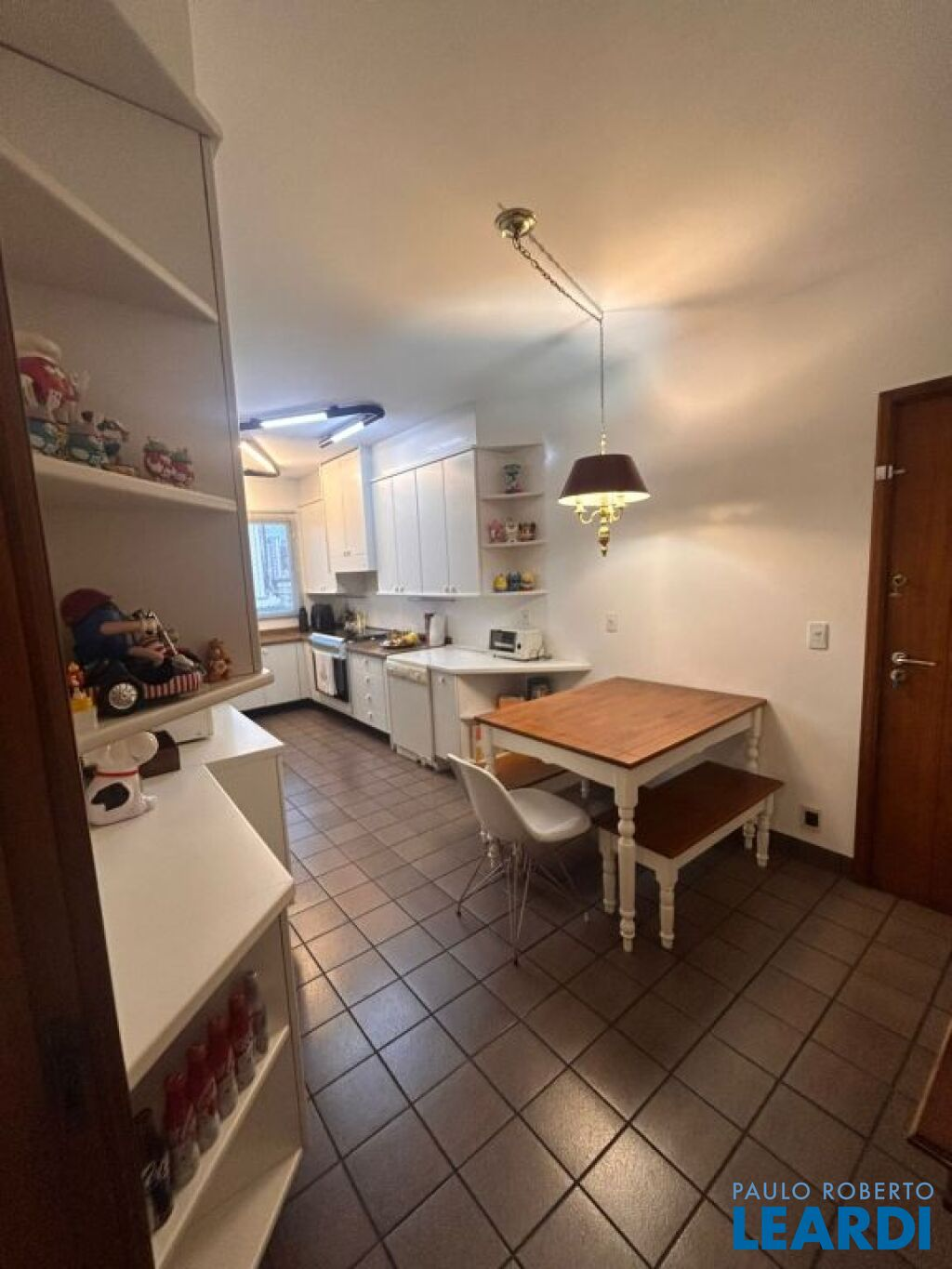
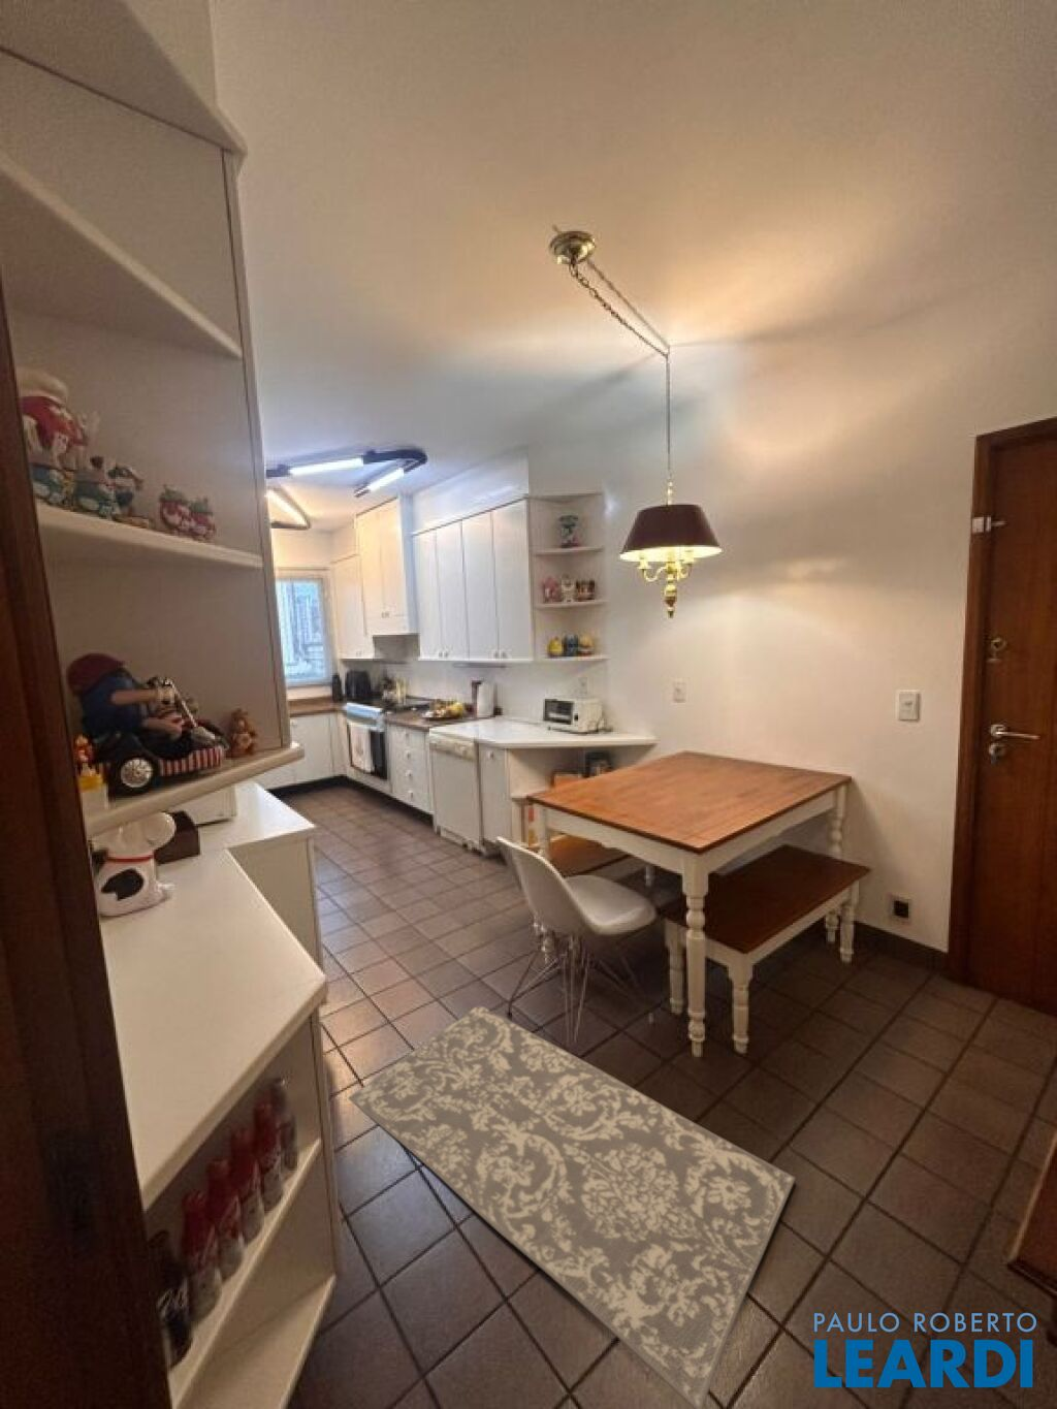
+ rug [346,1004,797,1409]
